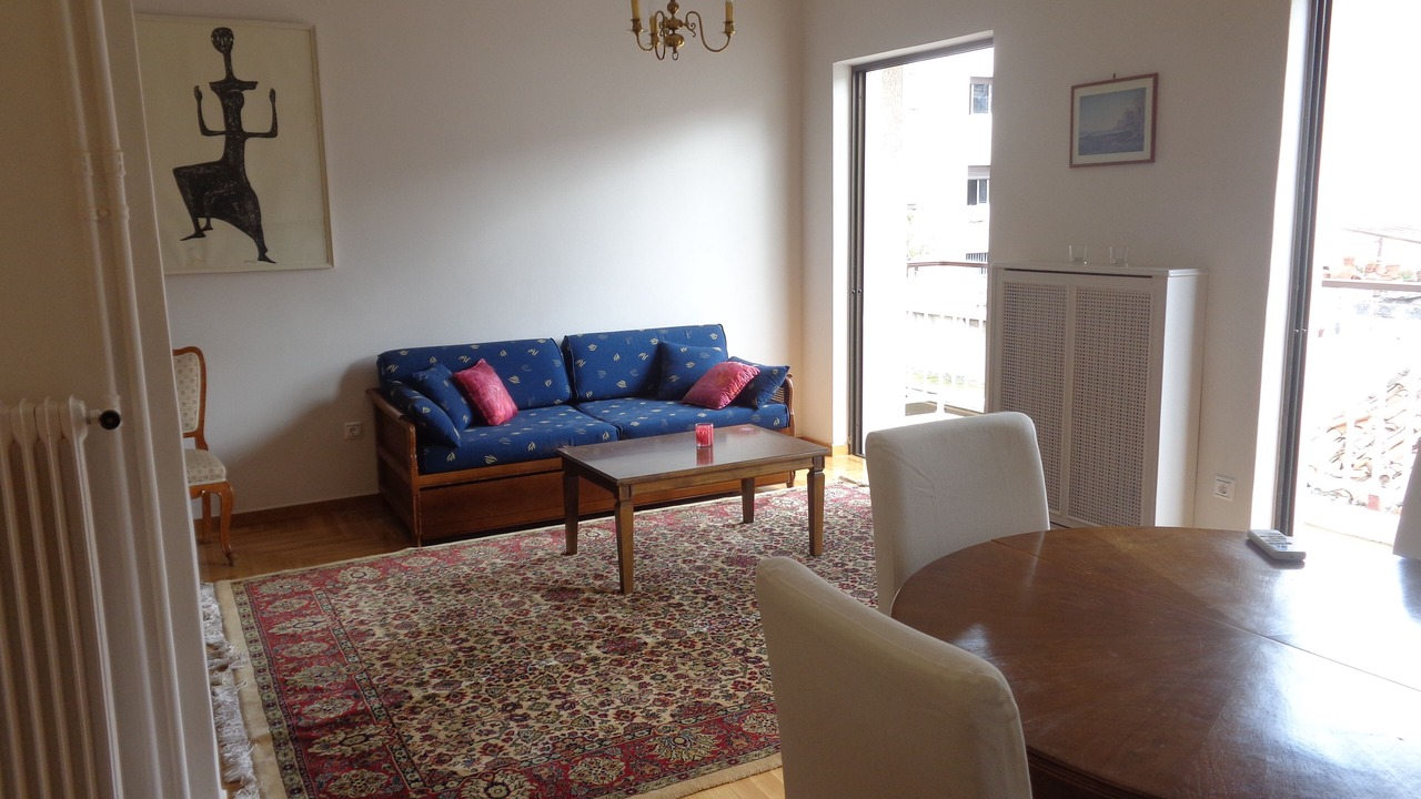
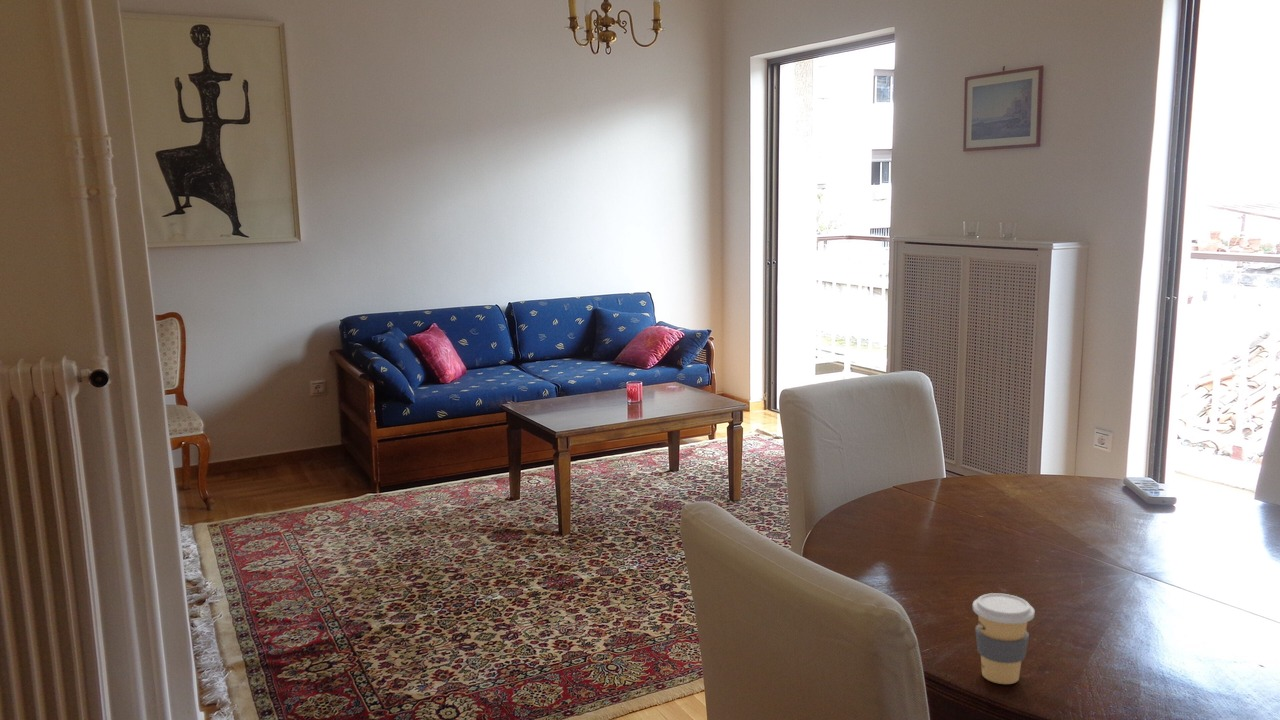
+ coffee cup [972,592,1036,685]
